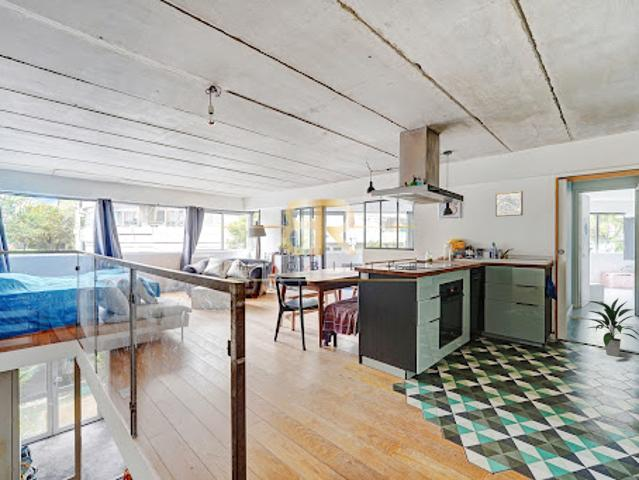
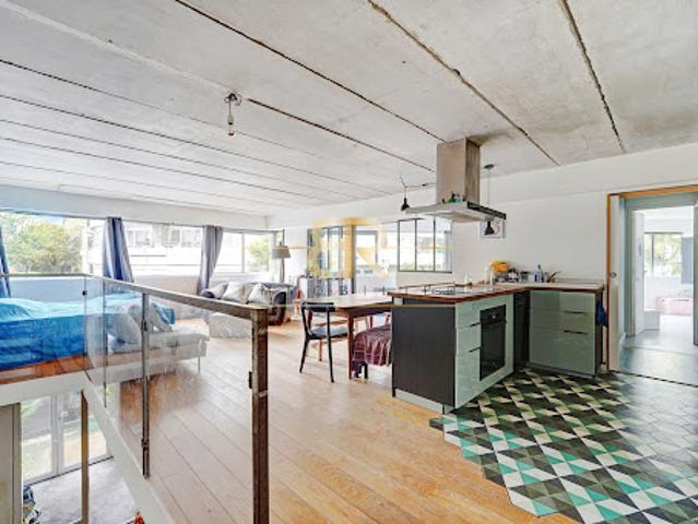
- indoor plant [583,298,639,357]
- wall art [495,190,524,218]
